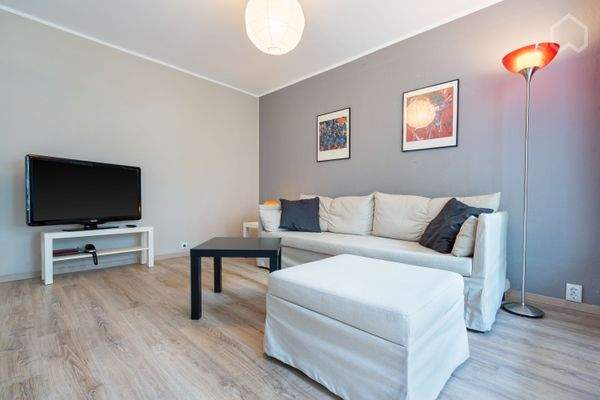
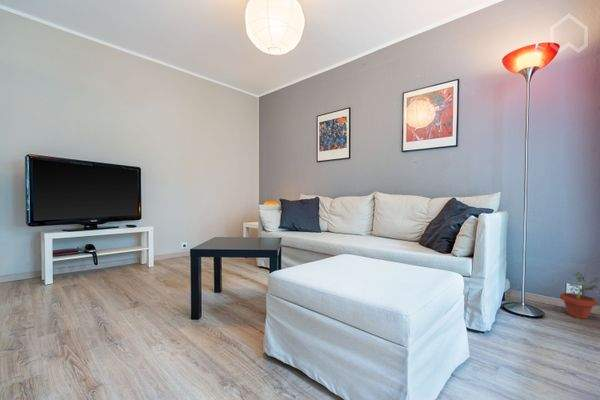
+ potted plant [559,271,600,320]
